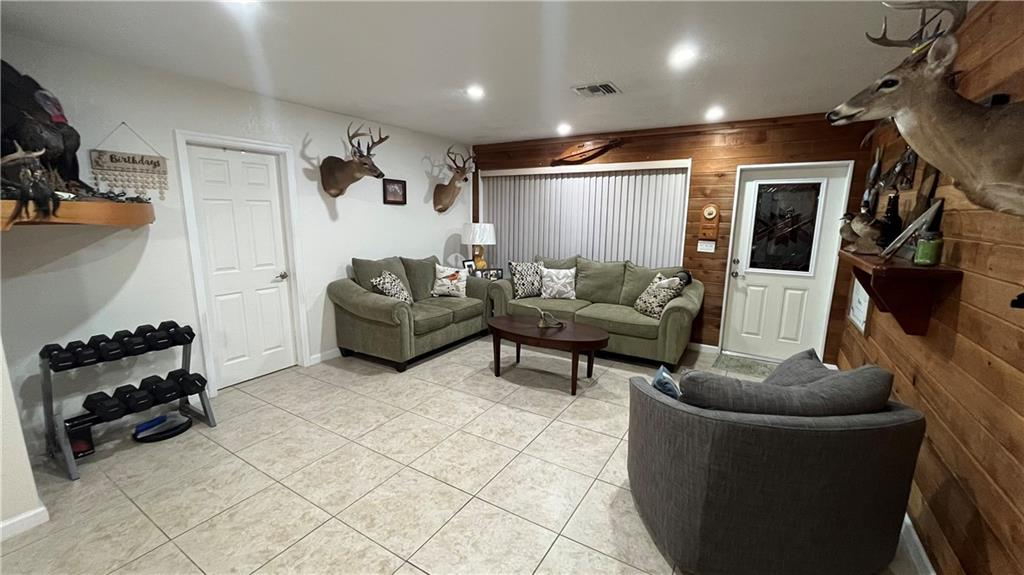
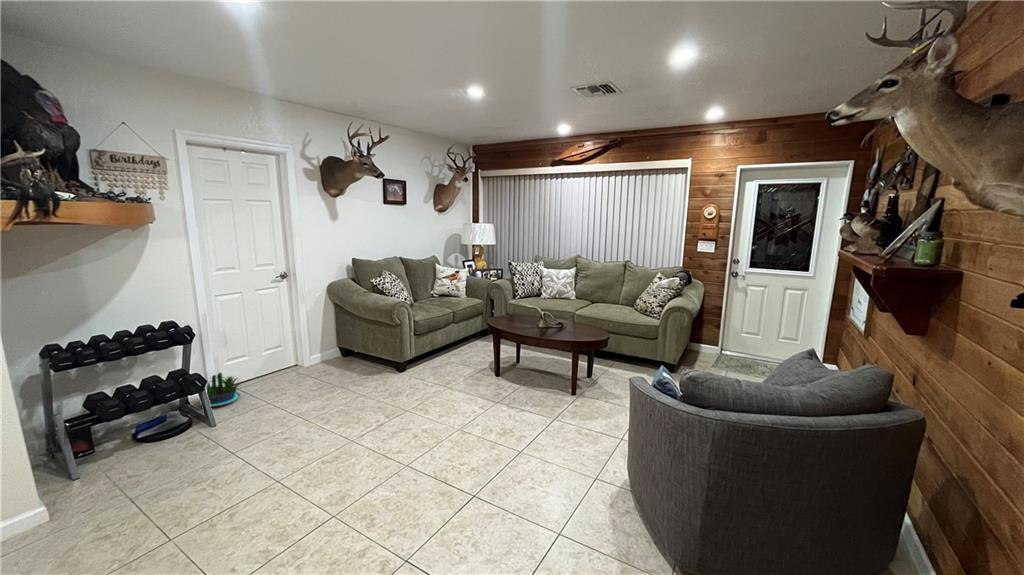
+ potted plant [197,372,246,408]
